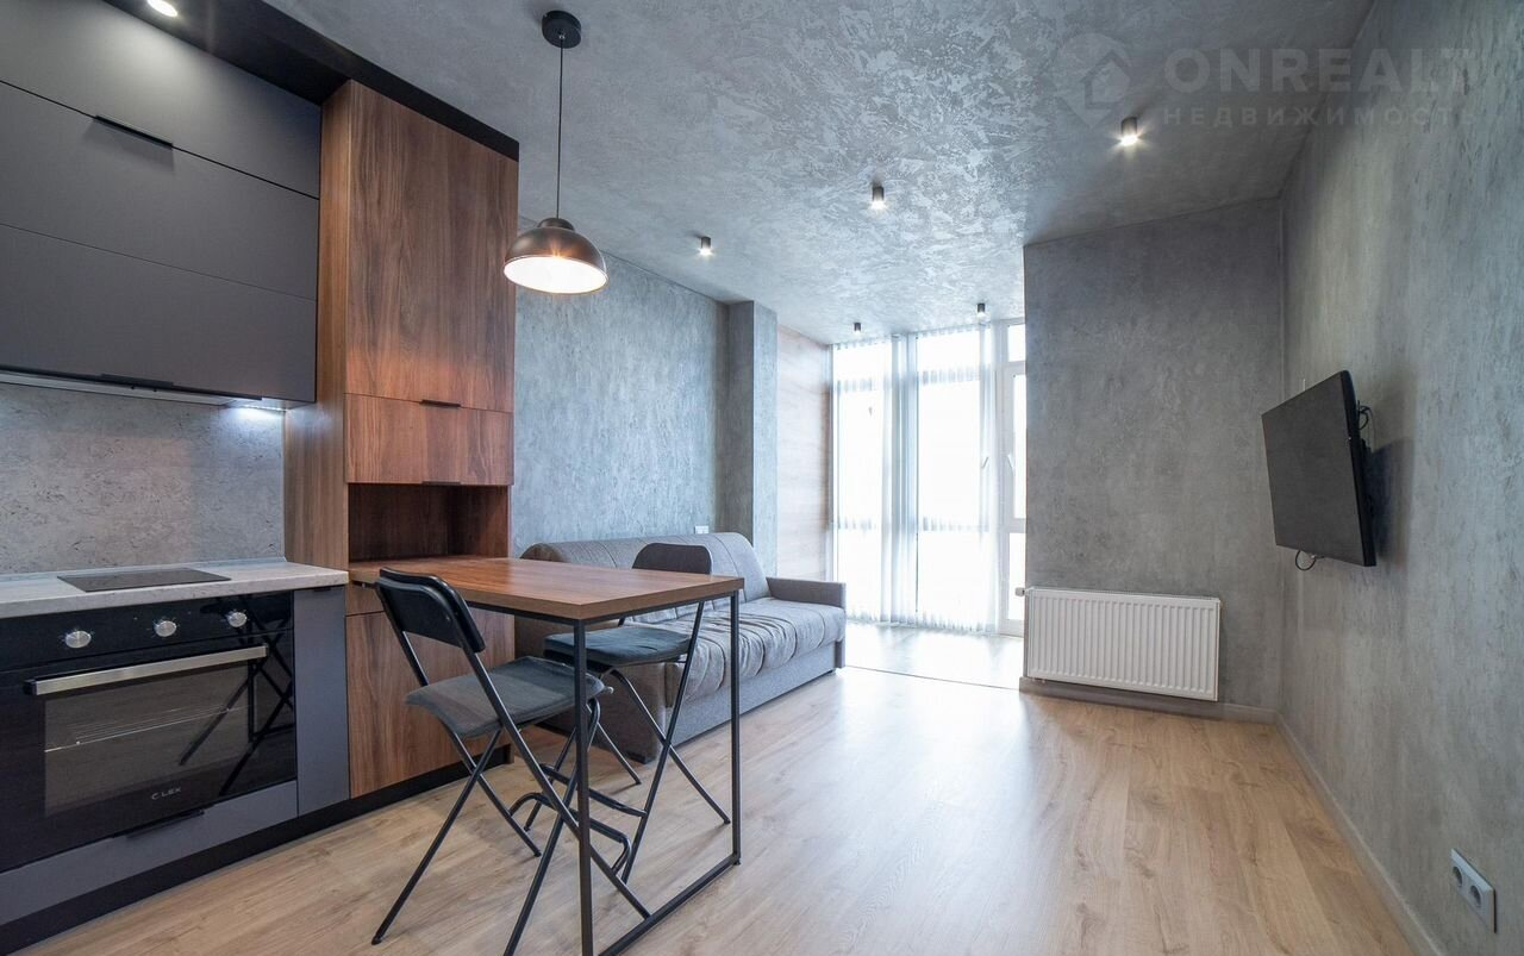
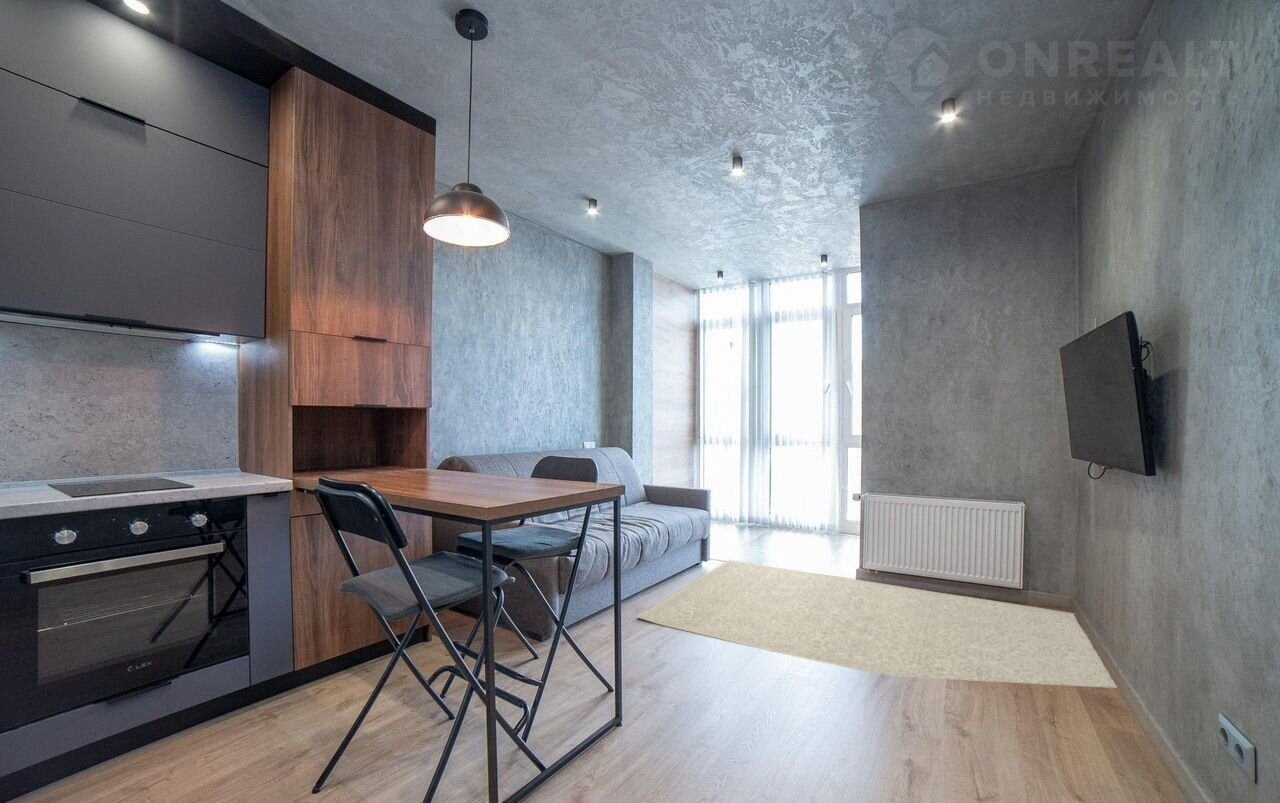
+ rug [635,559,1118,689]
